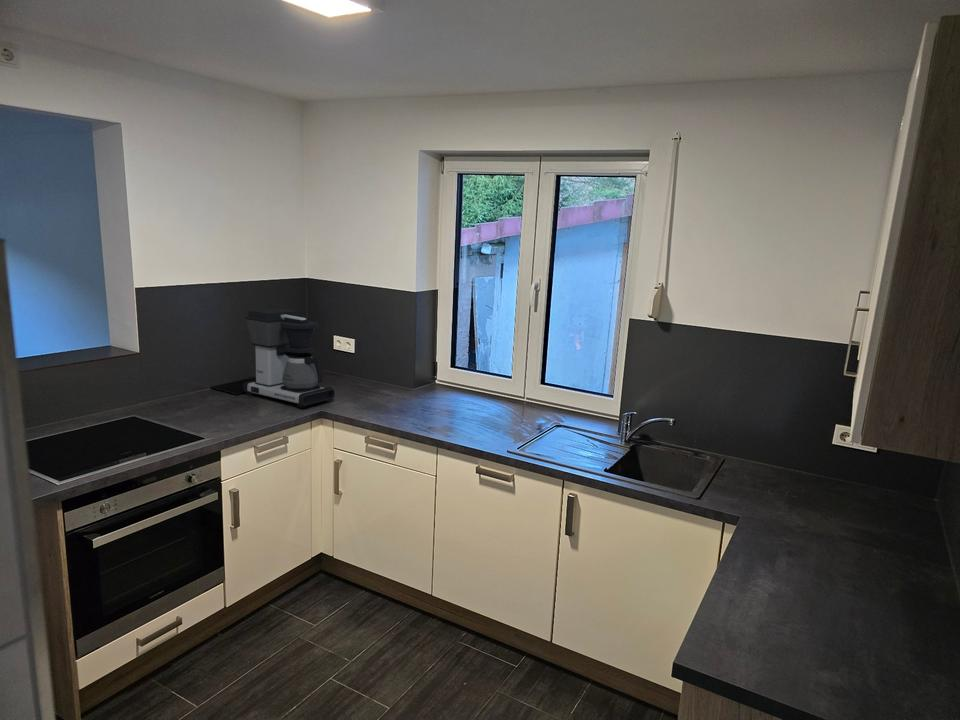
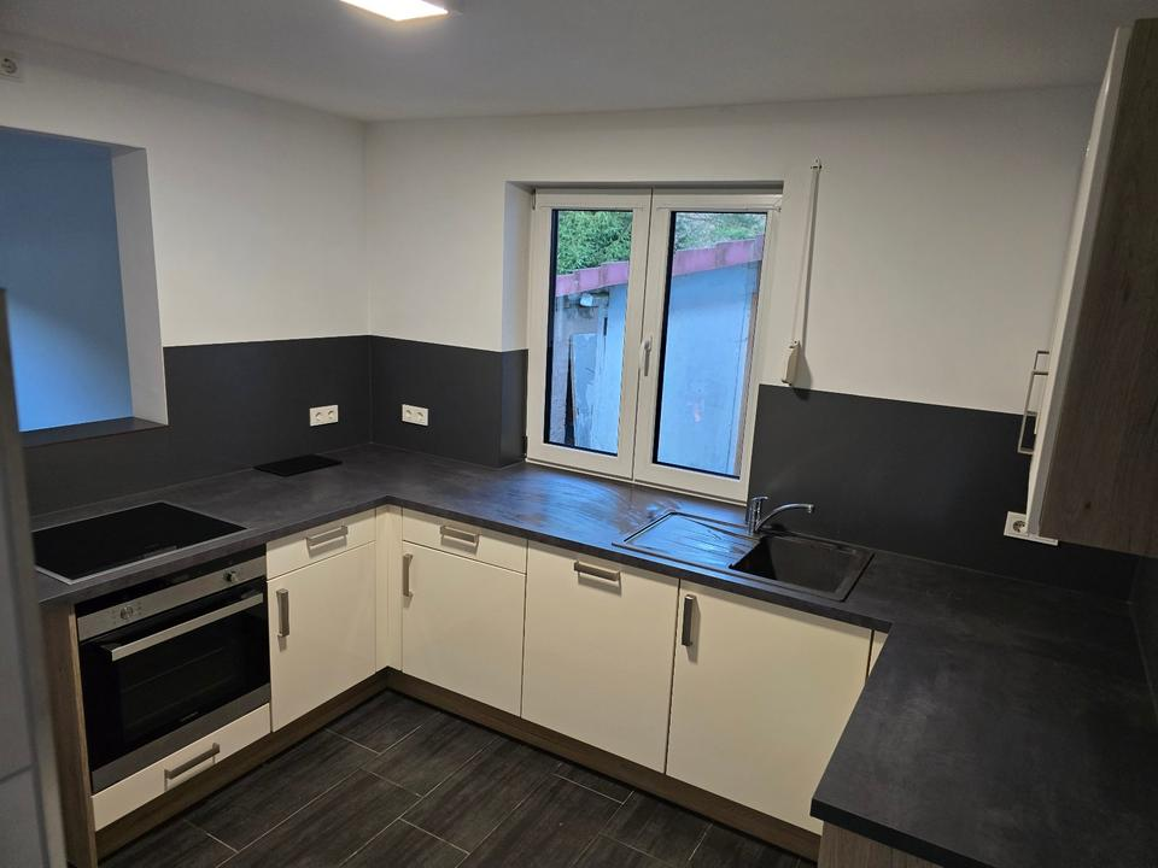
- coffee maker [242,307,336,409]
